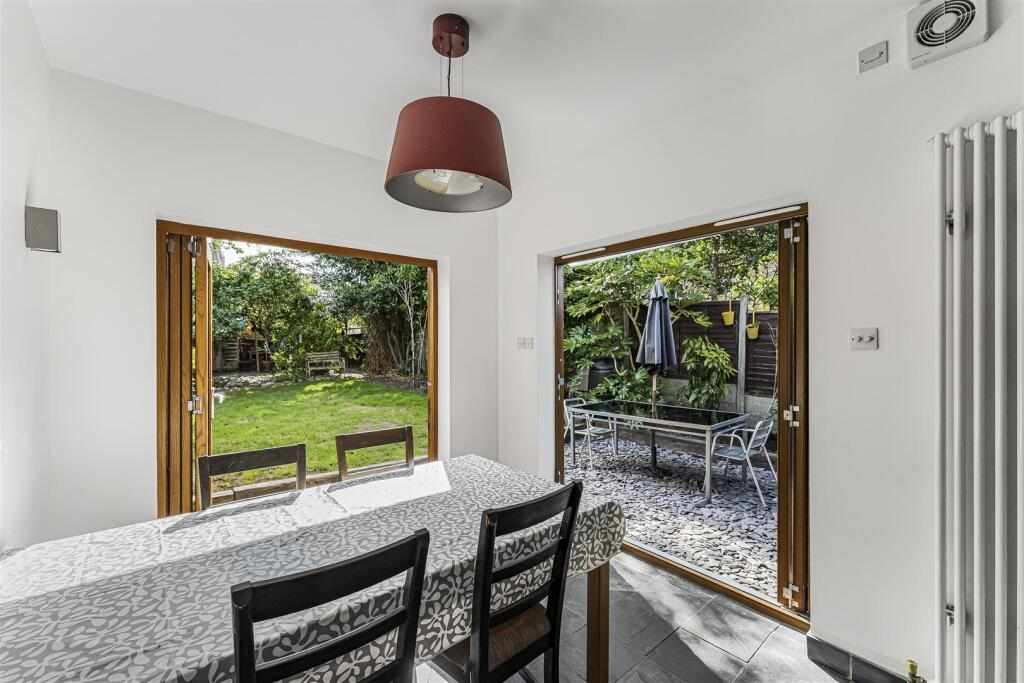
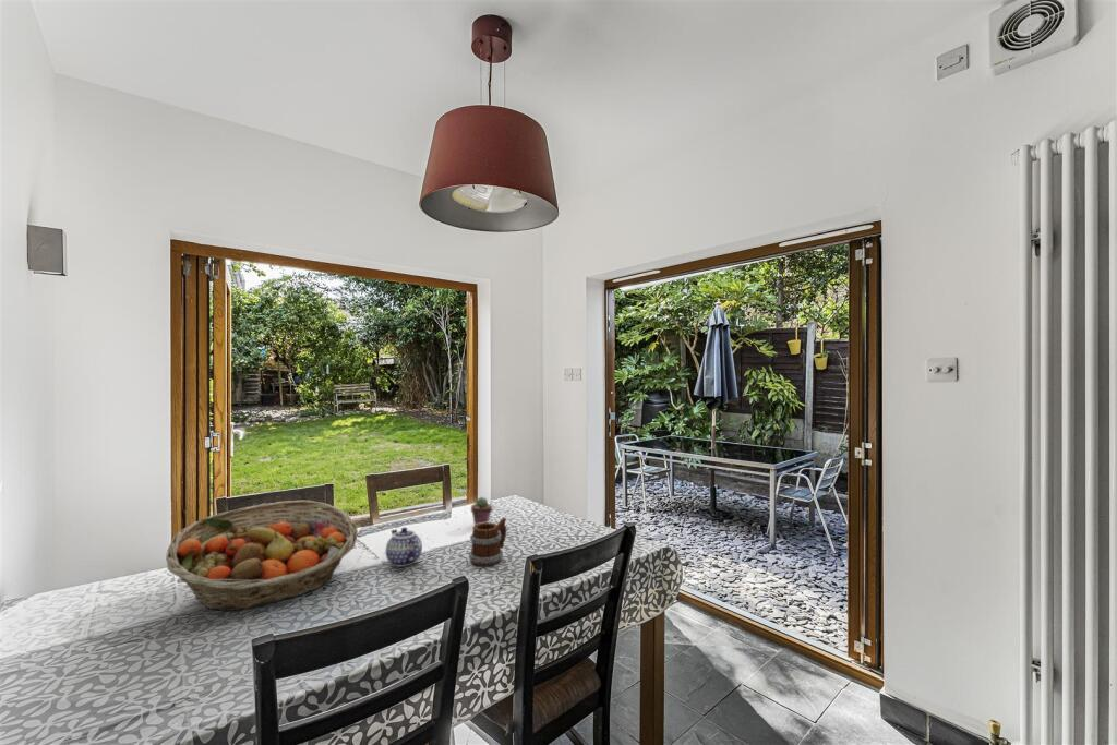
+ fruit basket [165,500,359,612]
+ mug [468,517,508,567]
+ potted succulent [470,496,493,527]
+ teapot [385,527,423,567]
